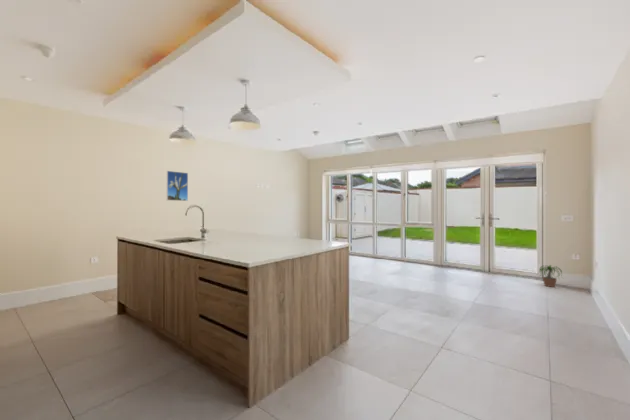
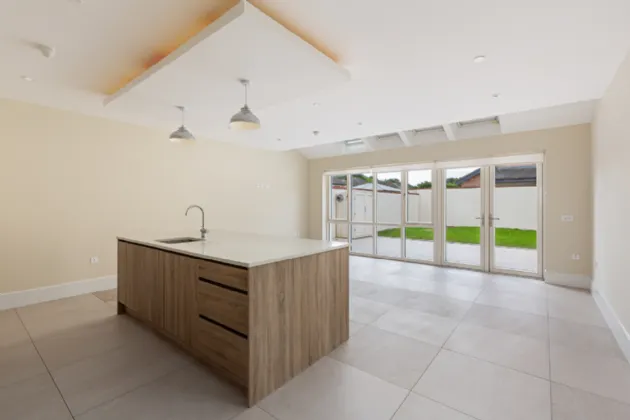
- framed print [166,170,189,202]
- potted plant [535,264,563,288]
